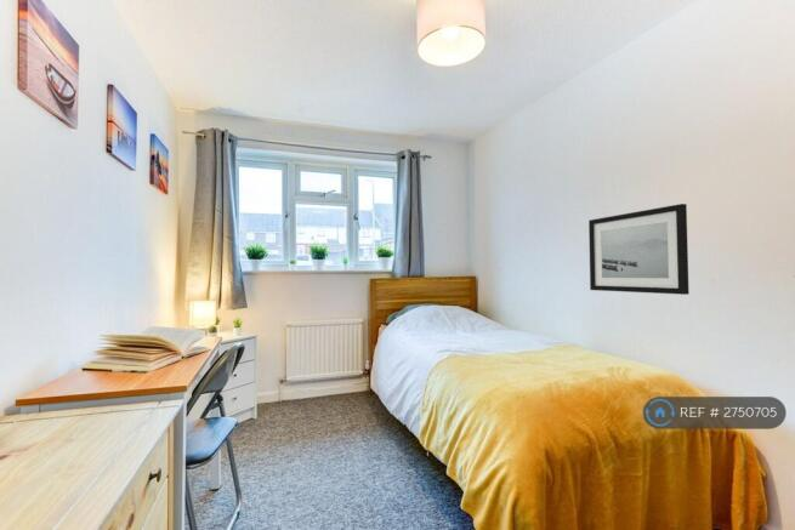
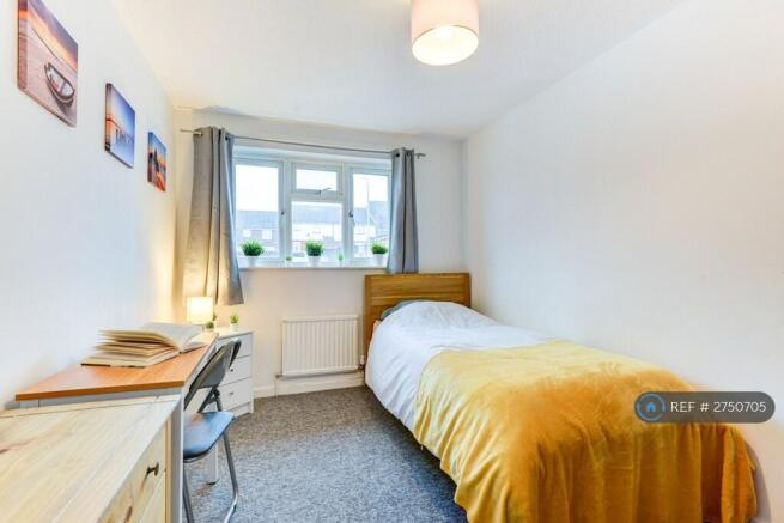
- wall art [587,203,689,296]
